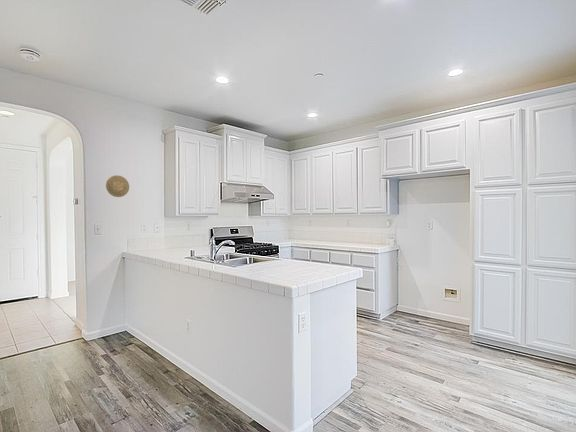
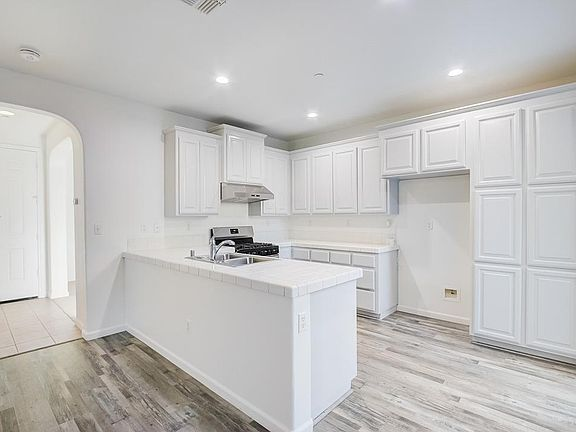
- decorative plate [105,174,130,198]
